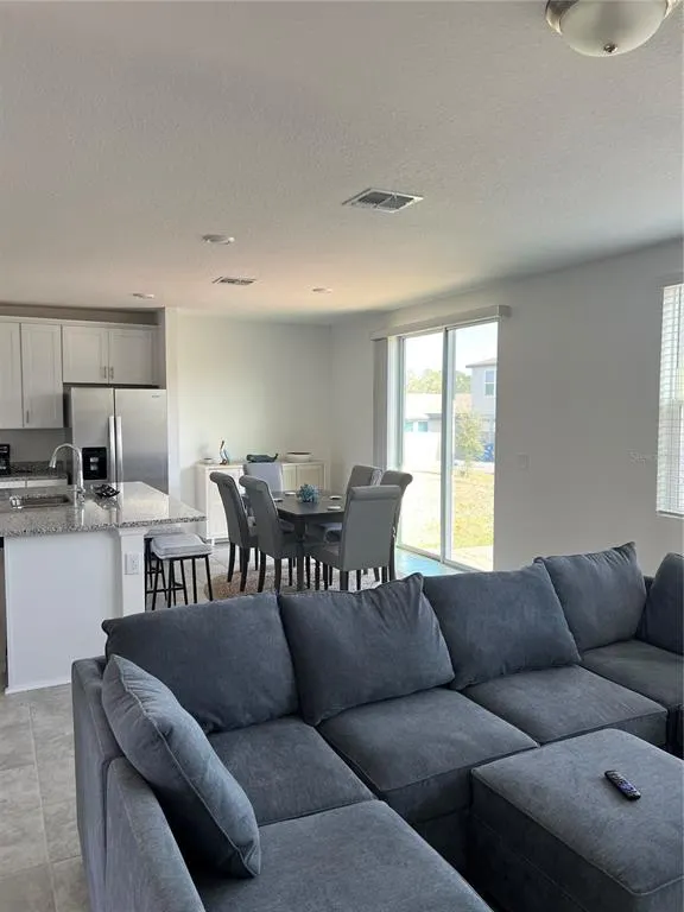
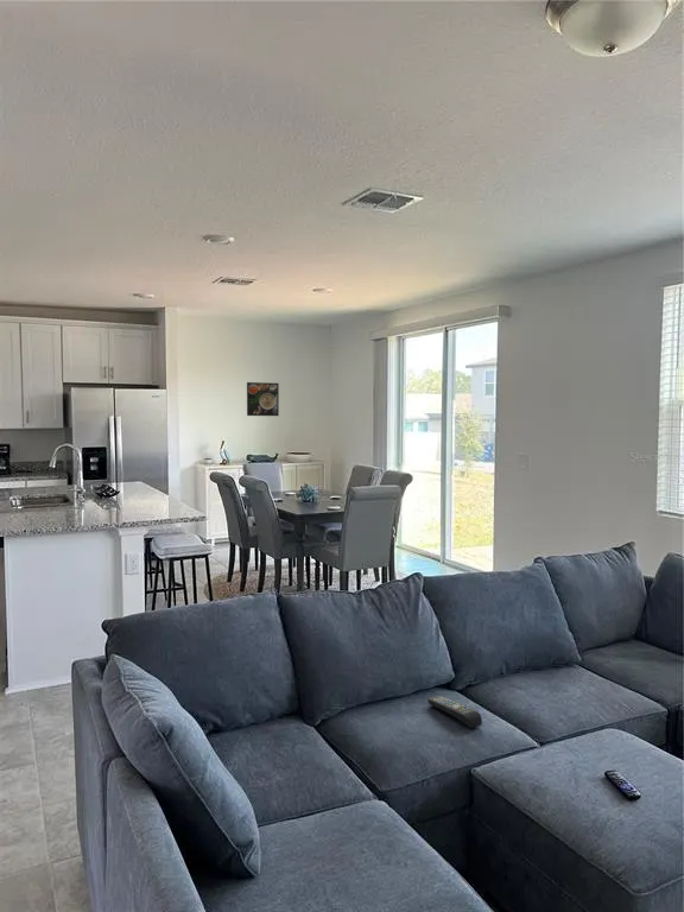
+ remote control [426,695,483,729]
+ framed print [246,381,280,417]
